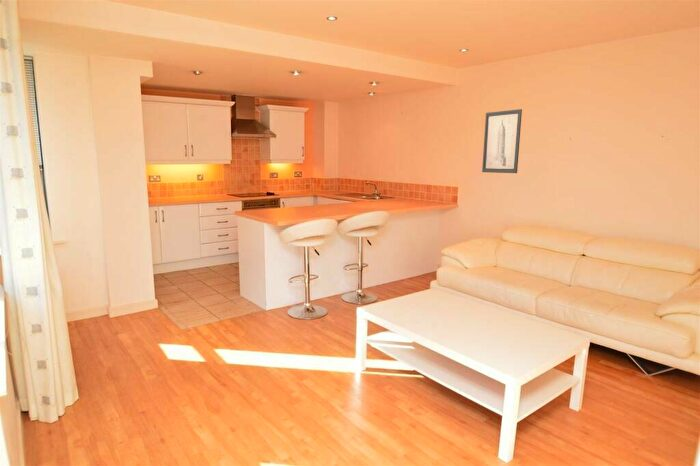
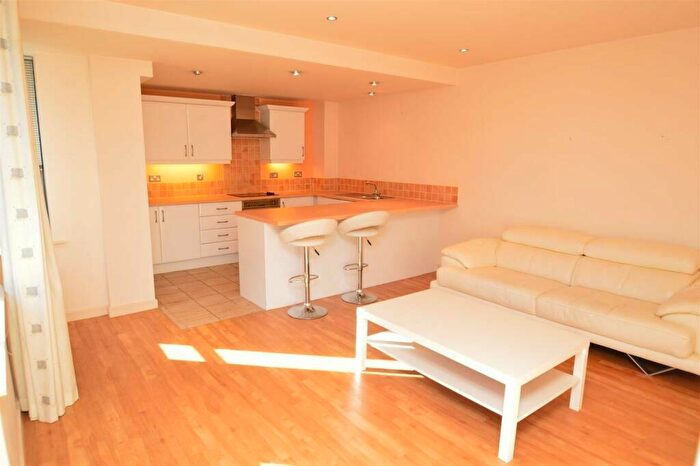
- wall art [481,108,523,174]
